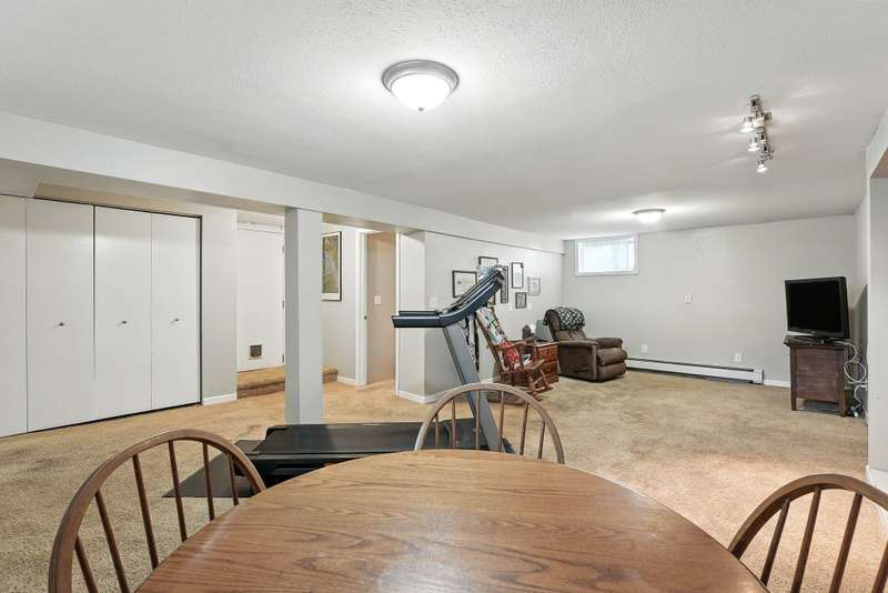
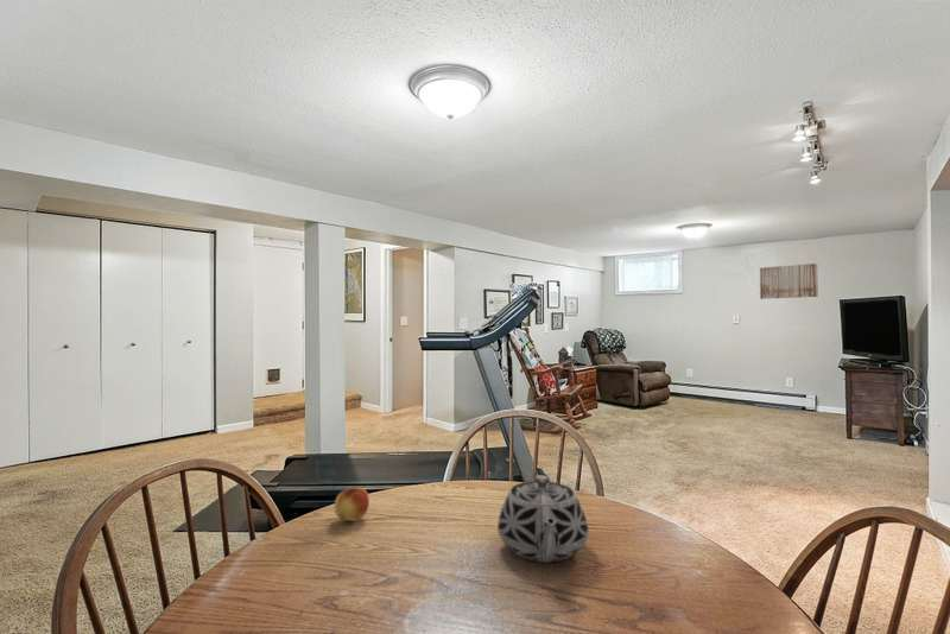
+ teapot [496,474,589,563]
+ wall art [759,262,819,300]
+ fruit [334,487,370,522]
